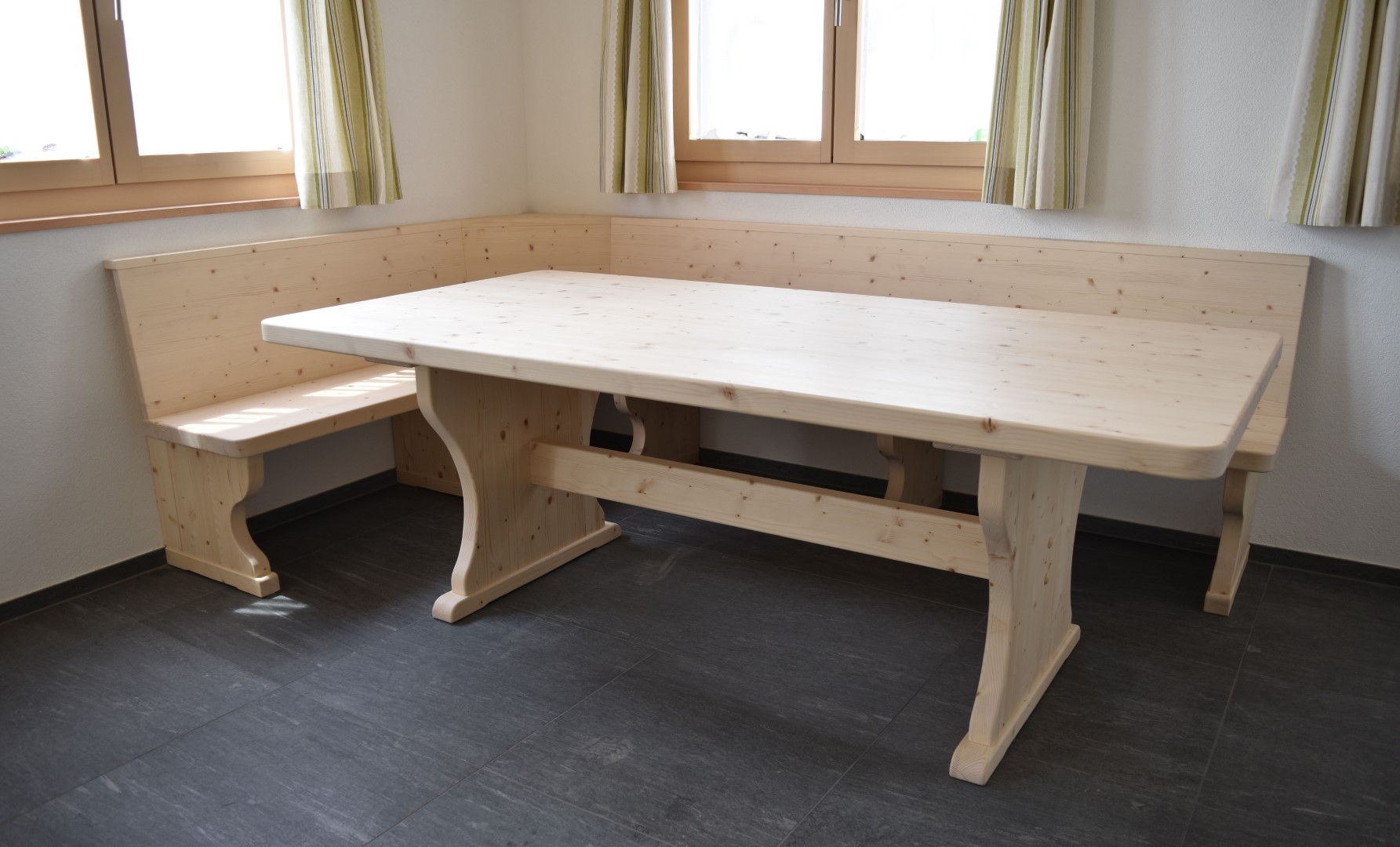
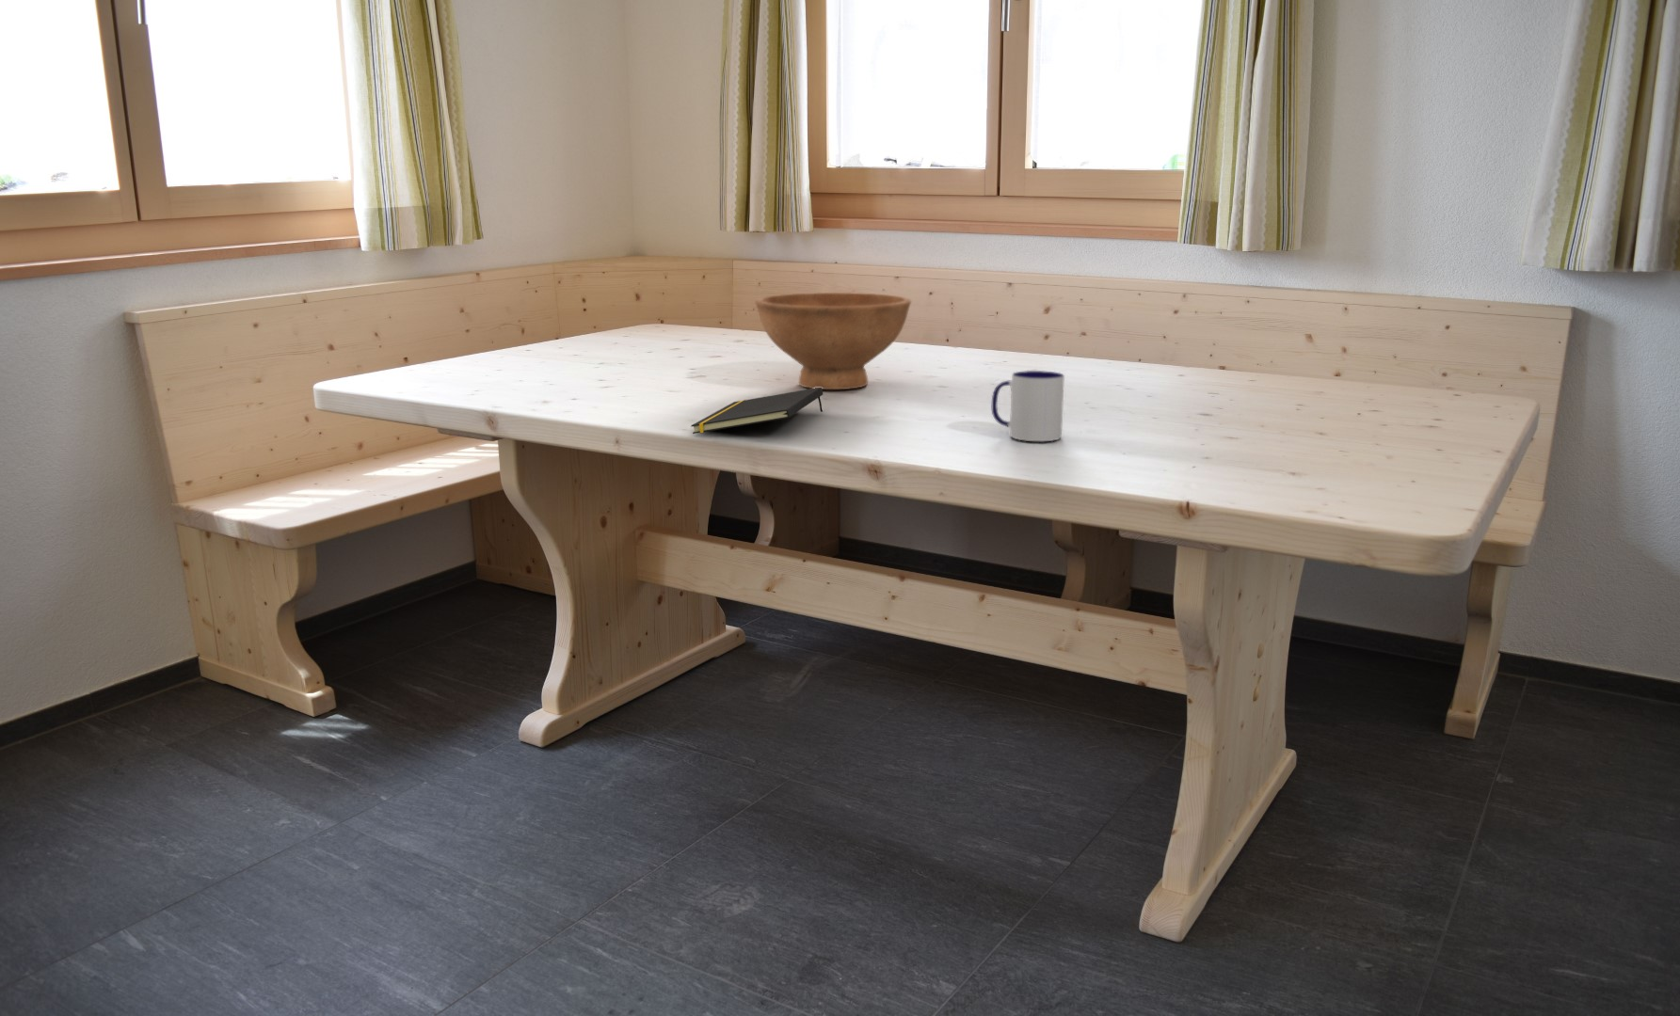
+ bowl [754,291,912,390]
+ mug [991,369,1066,443]
+ notepad [690,387,823,434]
